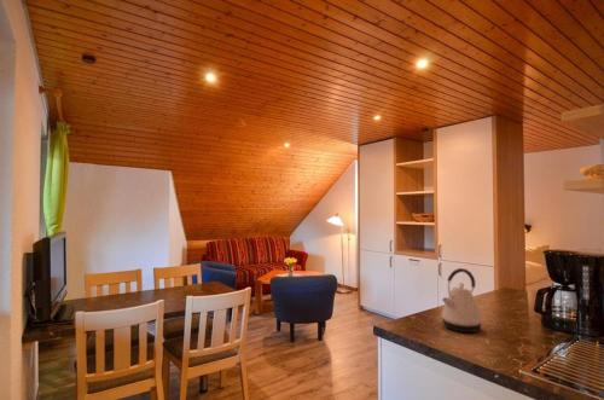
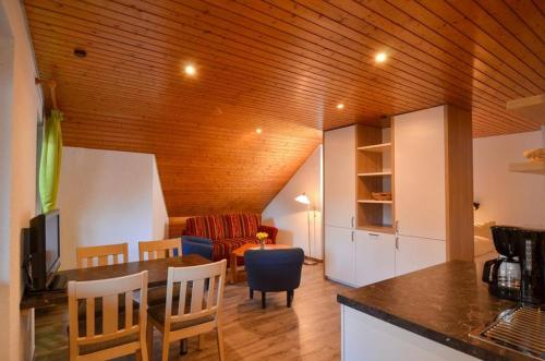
- kettle [440,267,483,334]
